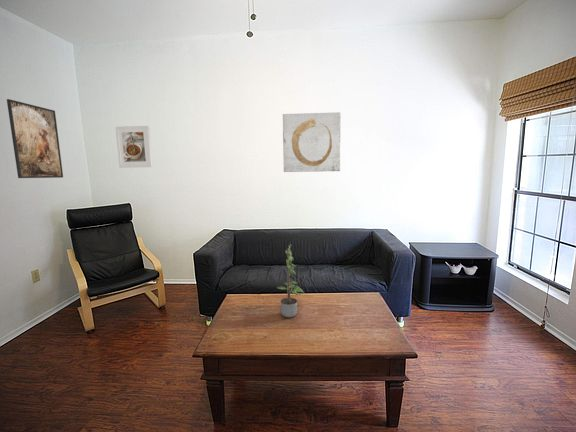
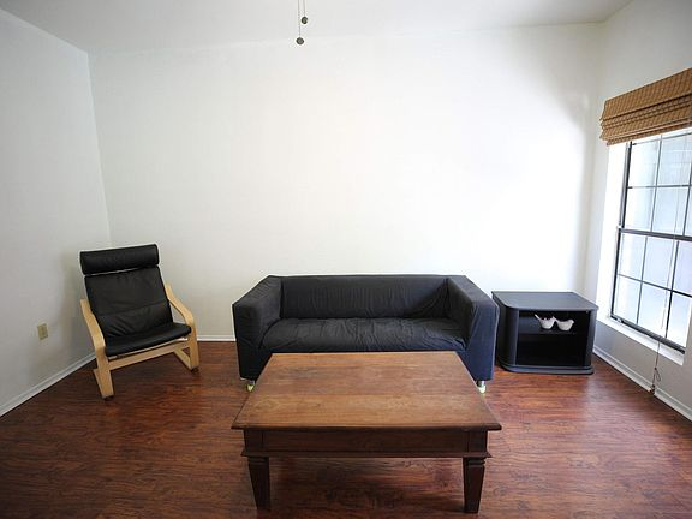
- potted plant [276,243,305,318]
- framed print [115,125,153,169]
- wall art [282,111,342,173]
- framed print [6,98,64,179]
